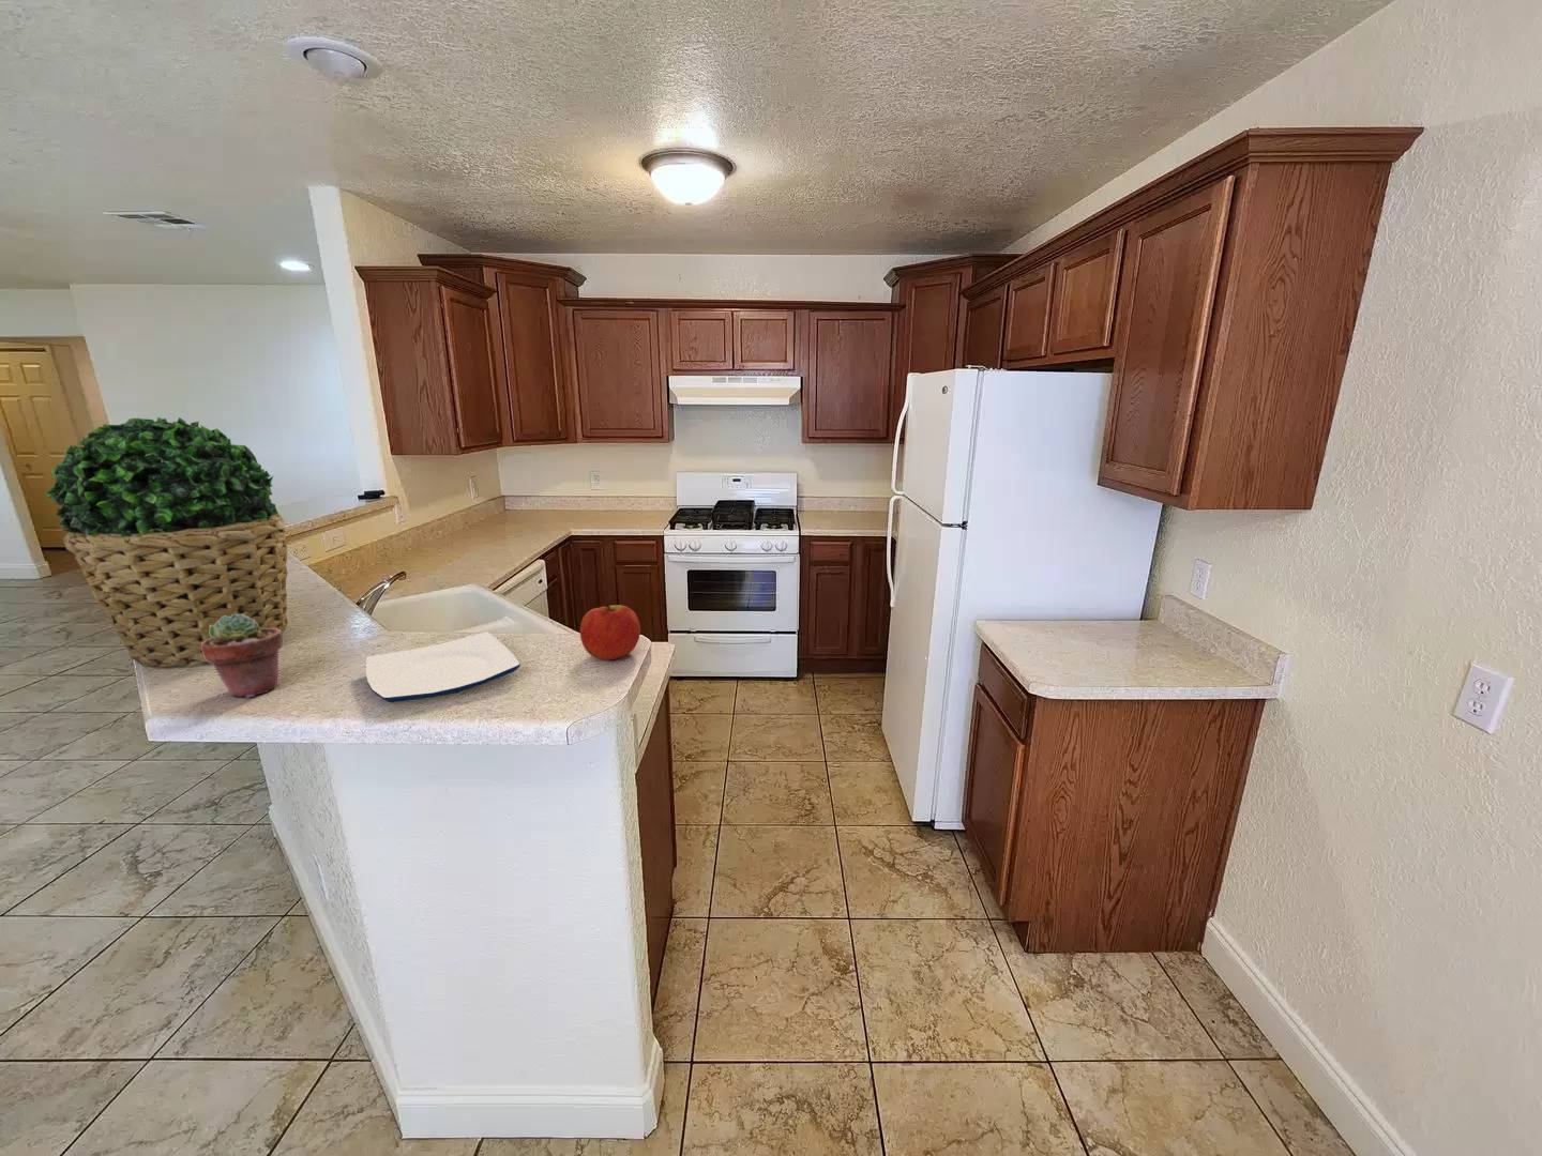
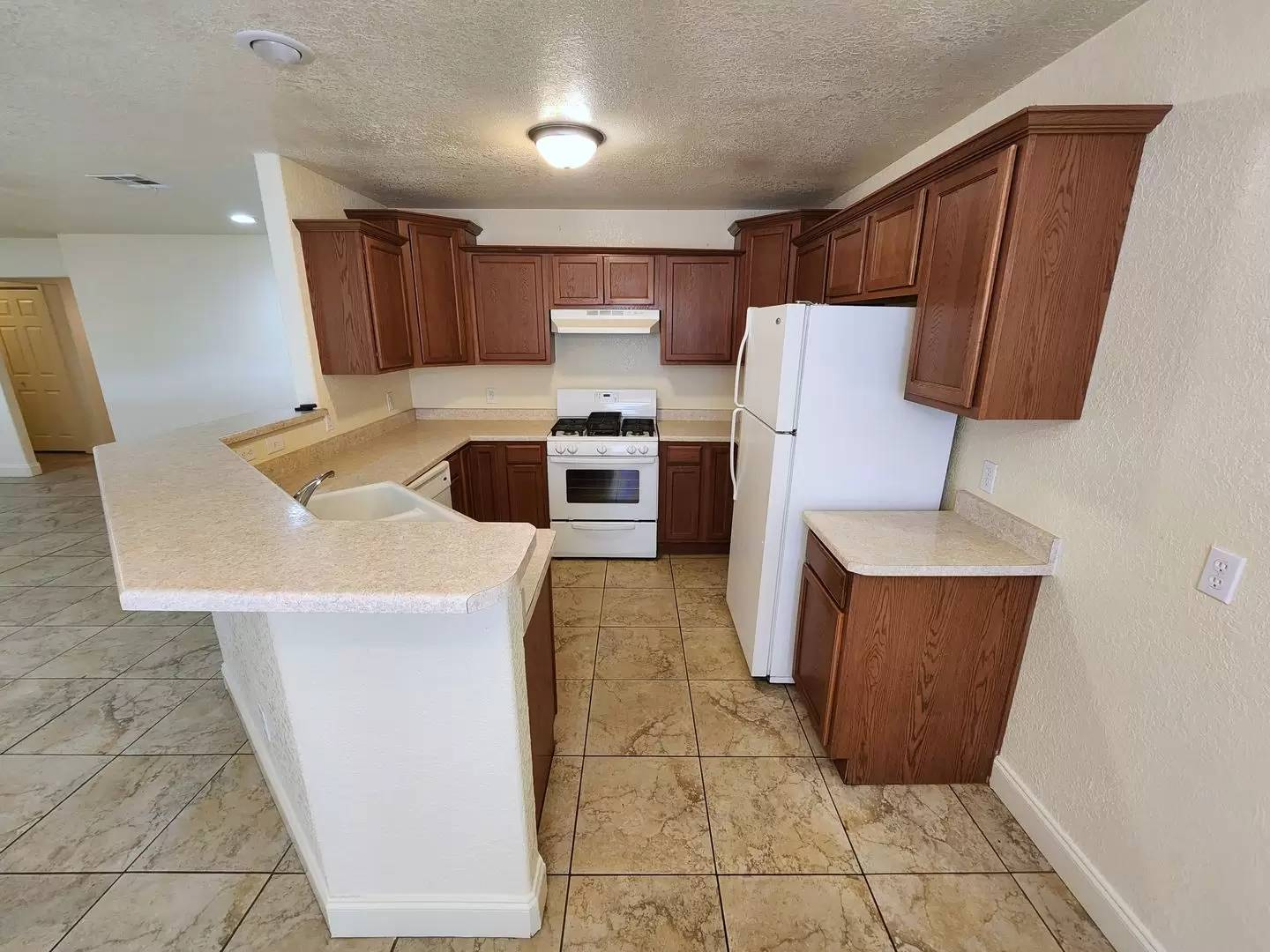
- potted plant [42,416,289,669]
- plate [365,631,522,703]
- apple [579,602,641,662]
- potted succulent [202,614,284,699]
